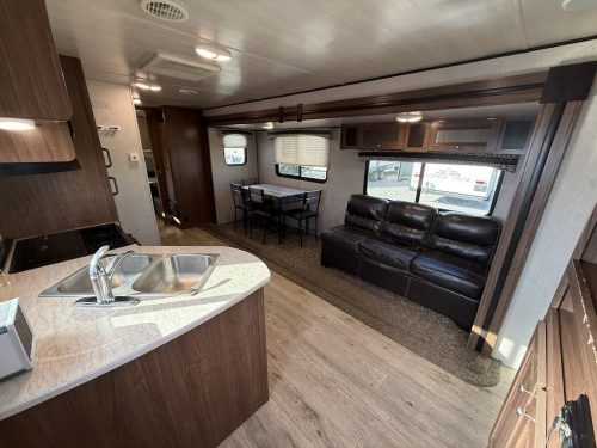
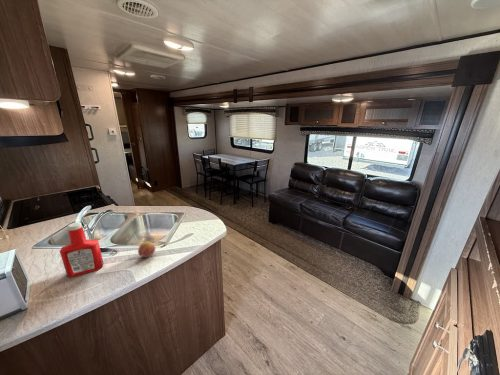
+ fruit [137,241,156,259]
+ soap bottle [59,221,105,278]
